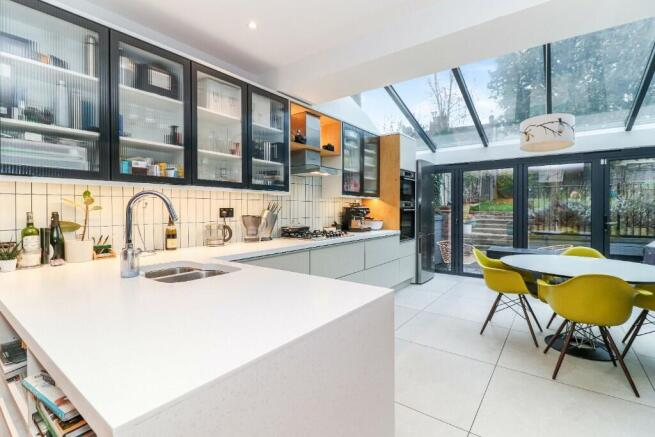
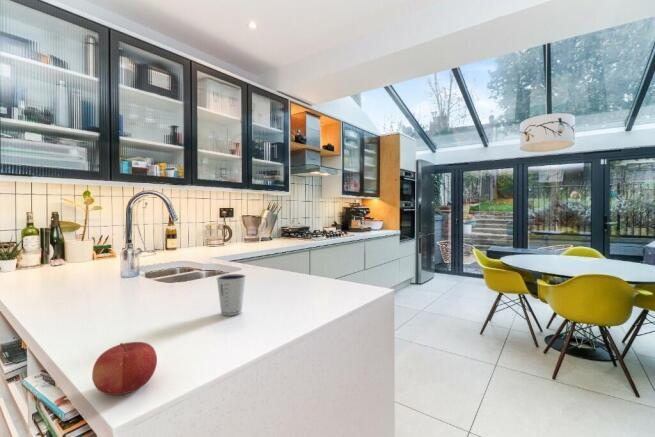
+ dixie cup [215,273,247,316]
+ fruit [91,341,158,396]
